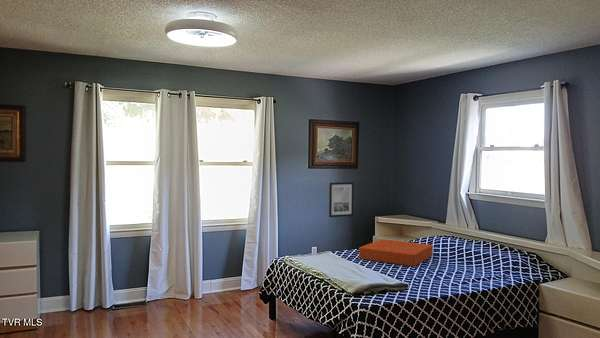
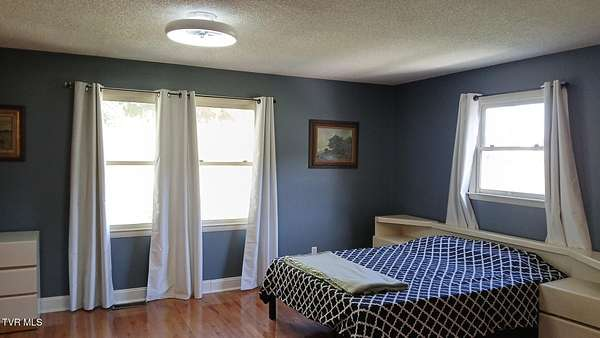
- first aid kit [358,238,434,267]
- wall art [328,181,355,218]
